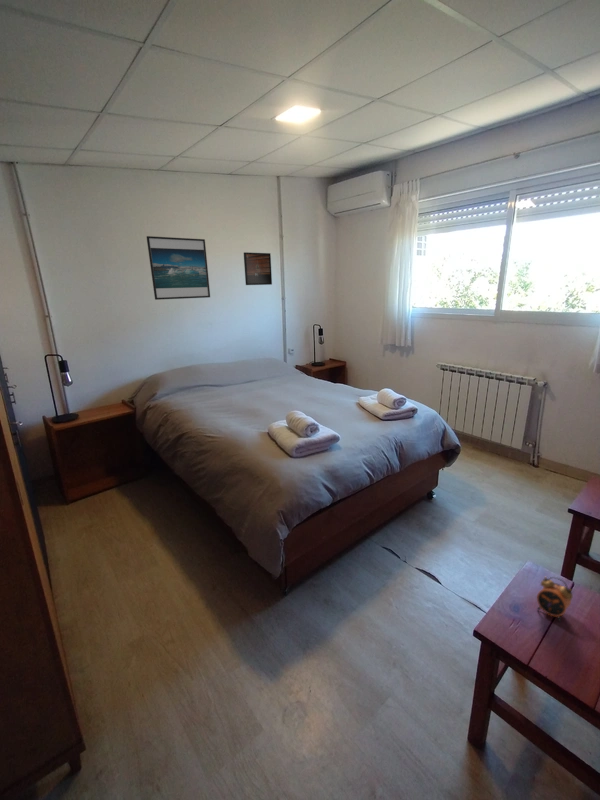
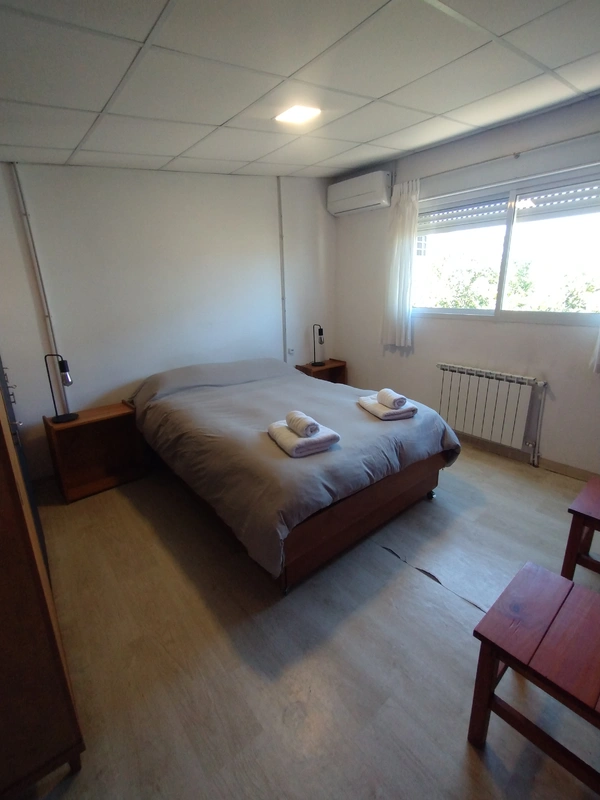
- alarm clock [536,576,574,623]
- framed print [146,235,211,301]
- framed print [243,251,273,286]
